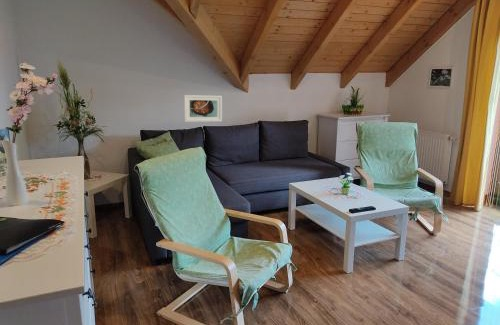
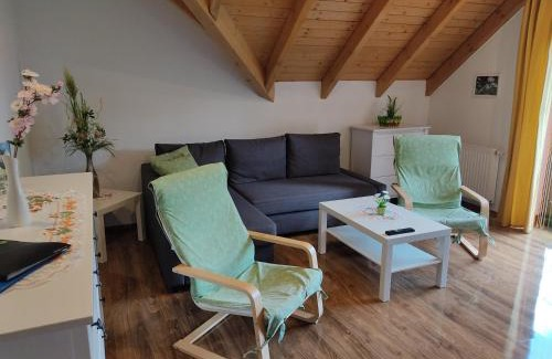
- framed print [183,94,223,123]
